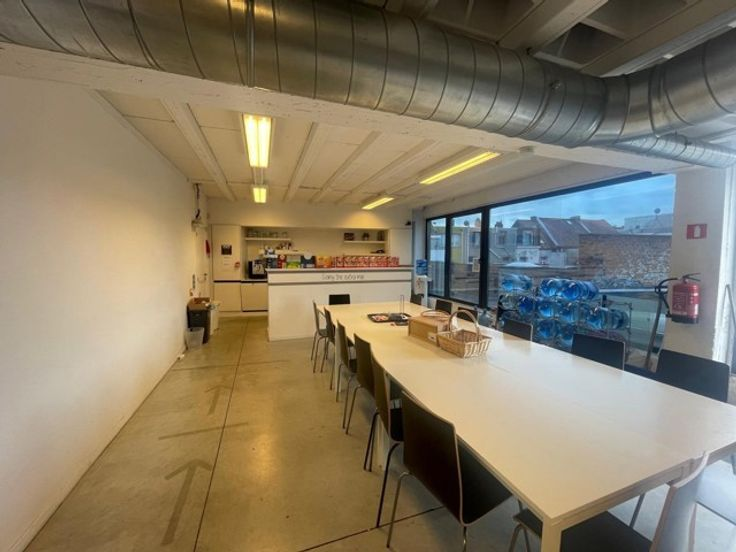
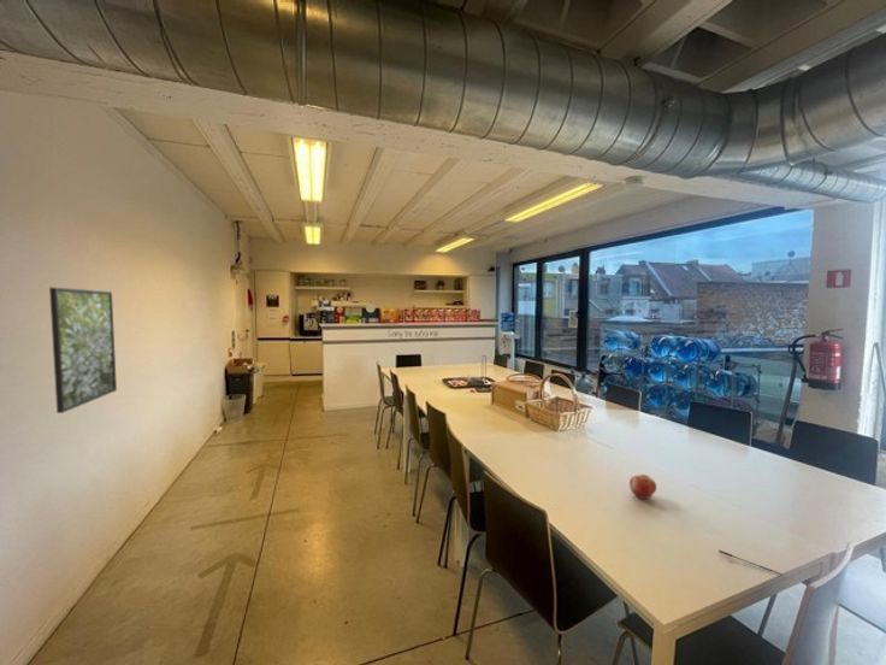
+ pen [717,548,784,576]
+ fruit [628,473,657,500]
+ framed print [48,287,118,414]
